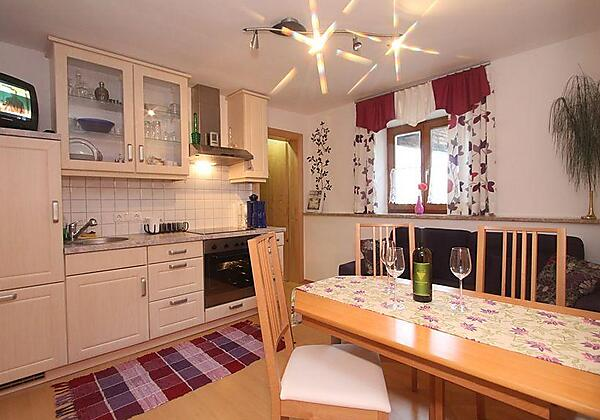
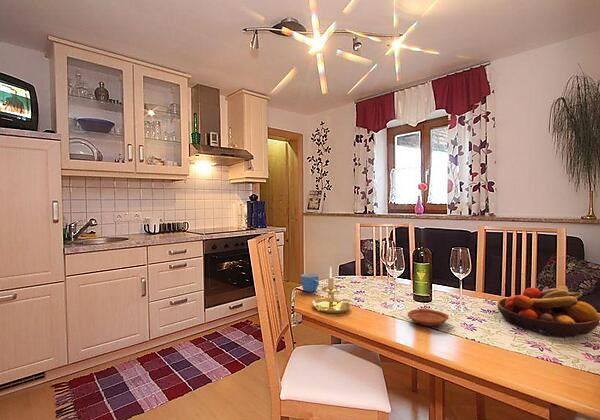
+ plate [407,308,450,327]
+ fruit bowl [497,285,600,338]
+ candle holder [312,266,353,314]
+ mug [300,272,320,293]
